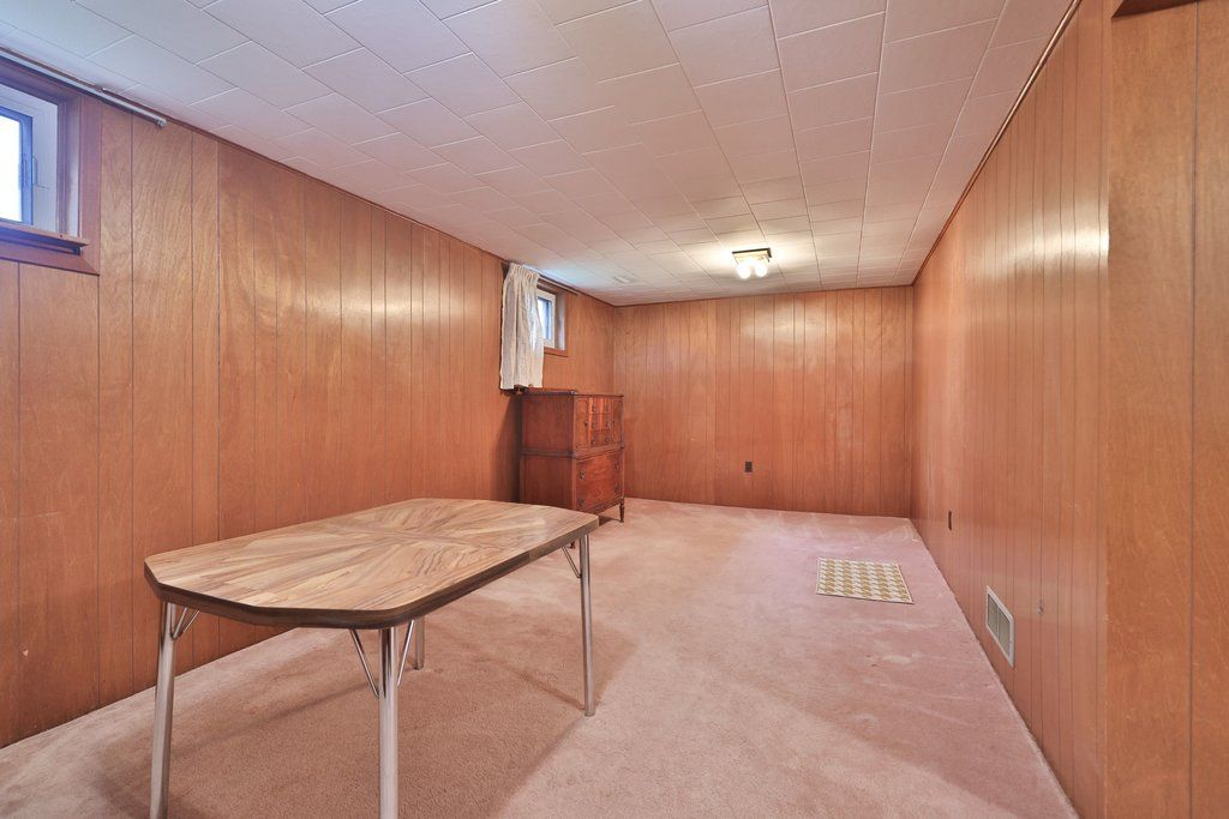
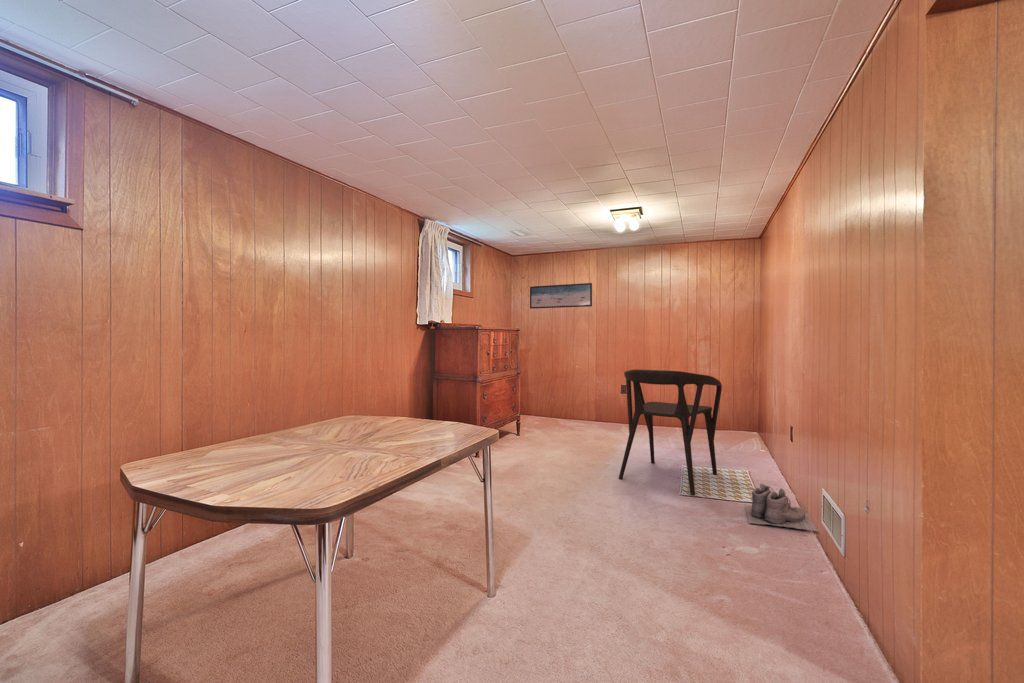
+ chair [618,368,723,496]
+ wall art [529,282,593,310]
+ boots [744,483,819,532]
